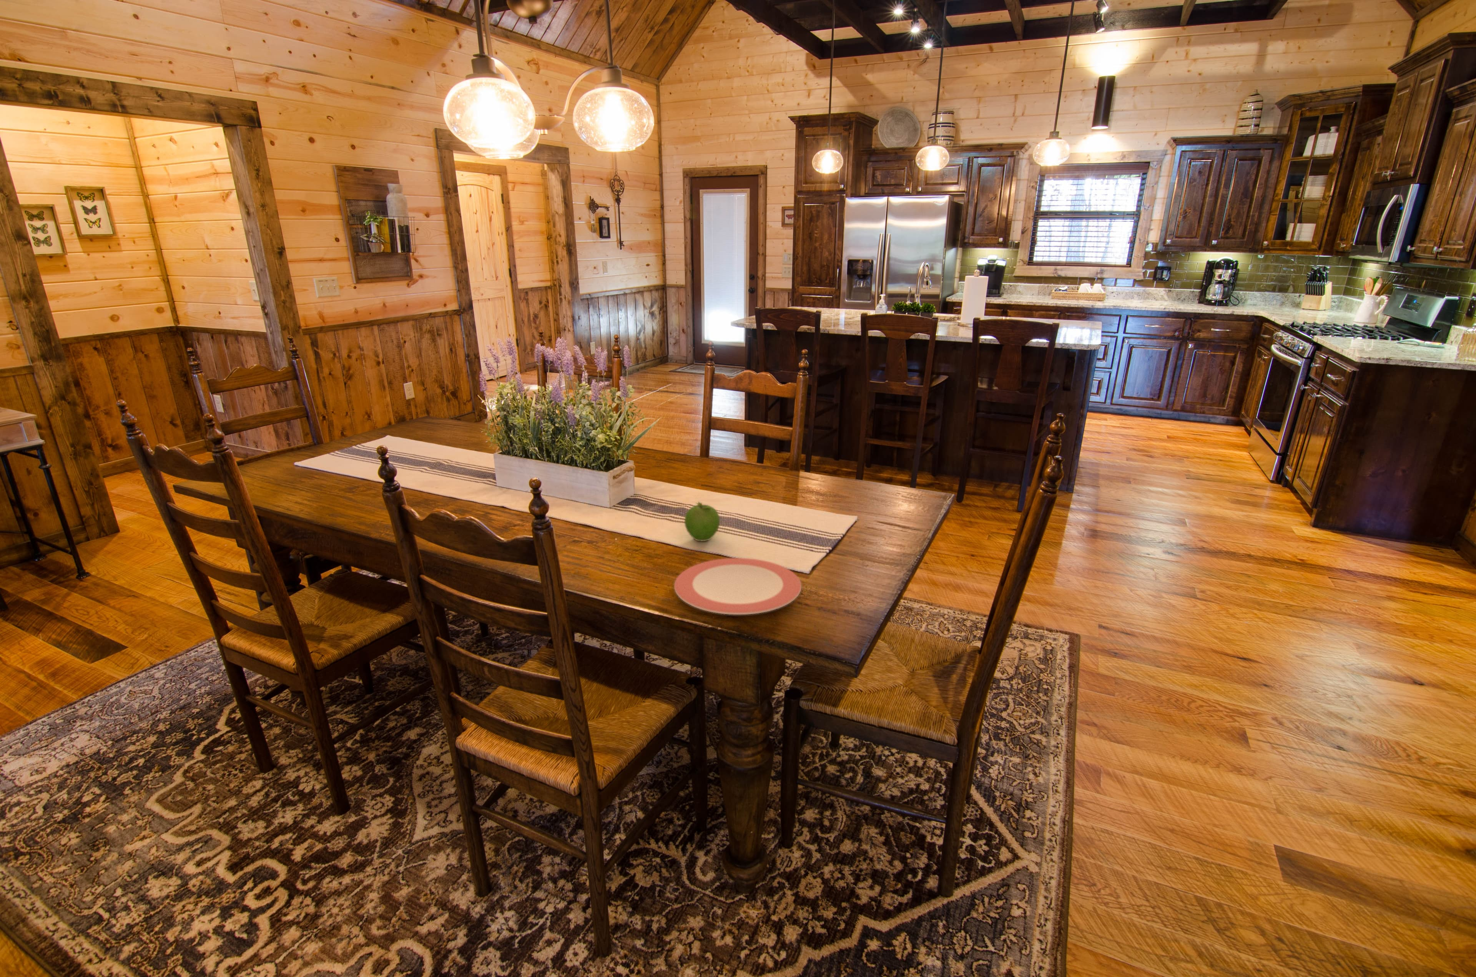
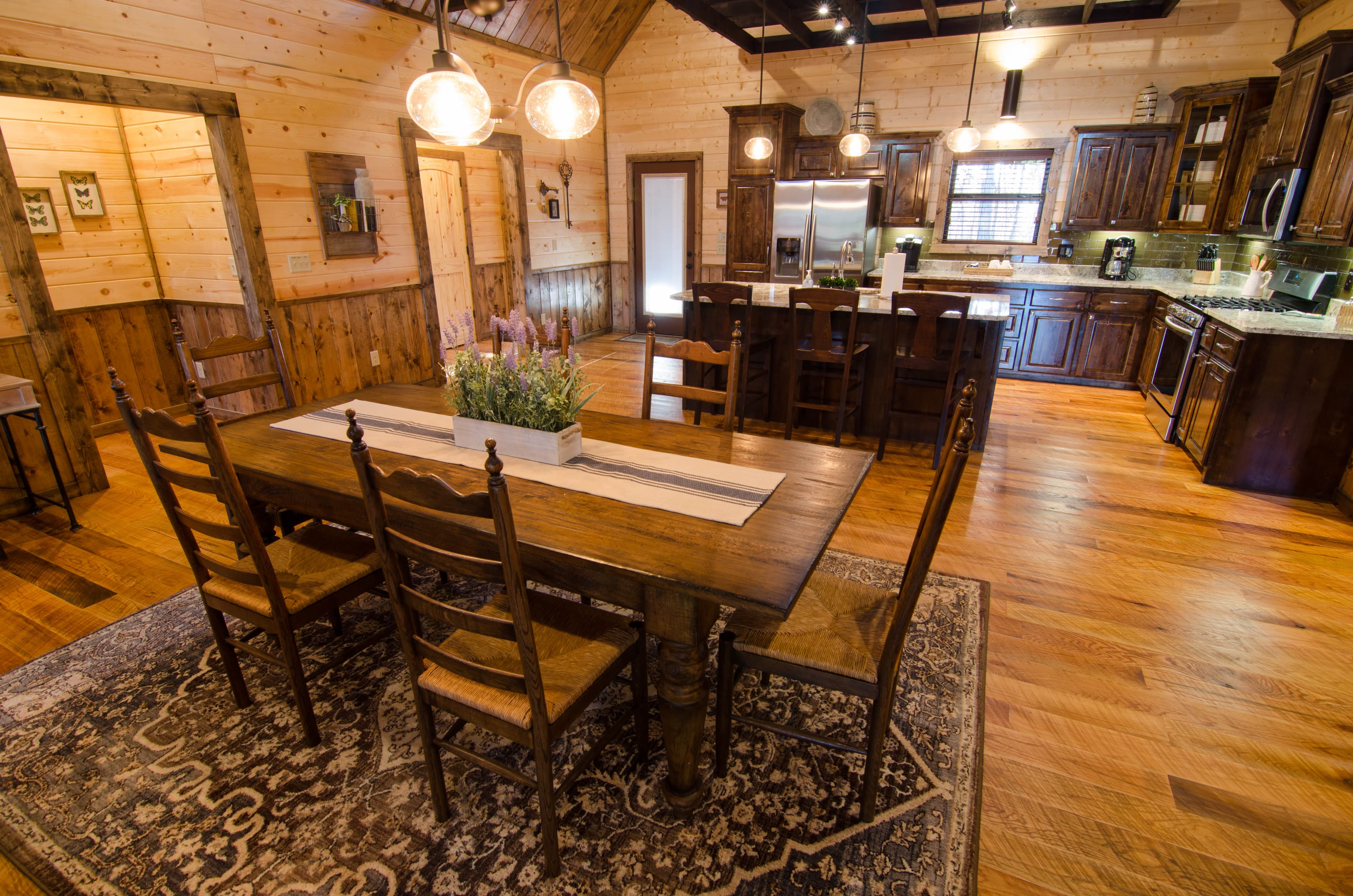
- fruit [684,500,720,542]
- plate [674,557,802,615]
